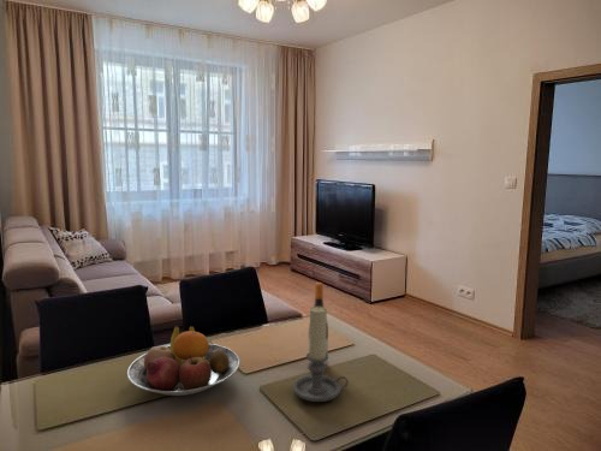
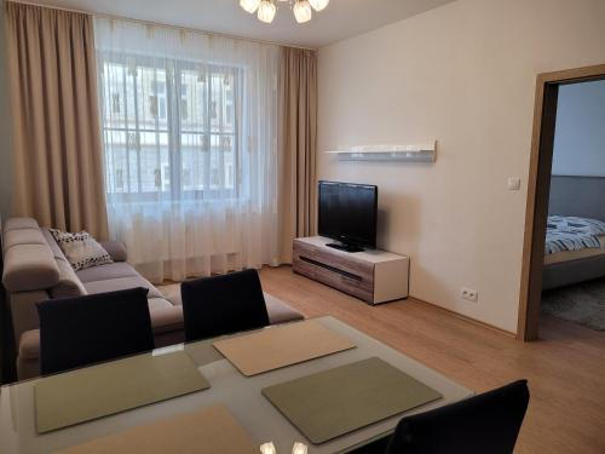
- candle holder [292,305,350,403]
- wine bottle [308,281,329,367]
- fruit bowl [126,325,240,397]
